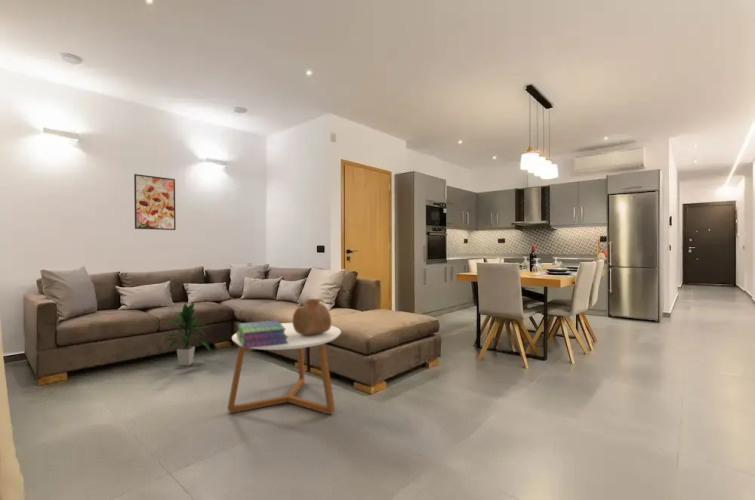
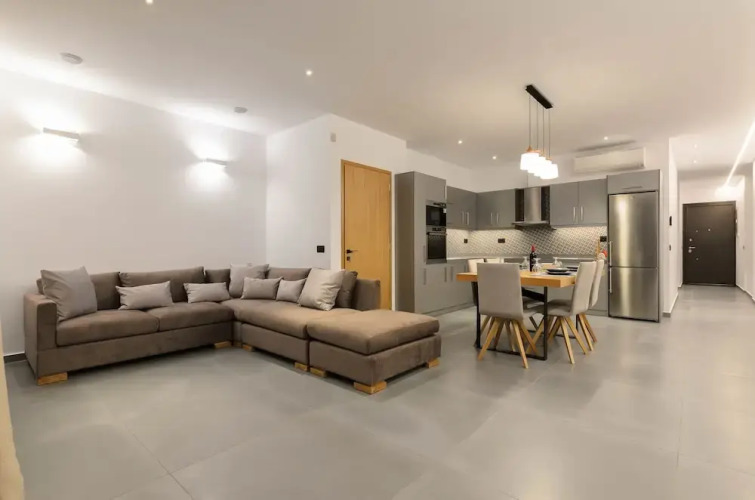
- vase [292,298,332,335]
- indoor plant [159,301,212,366]
- coffee table [227,322,342,415]
- stack of books [236,319,288,349]
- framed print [133,173,177,231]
